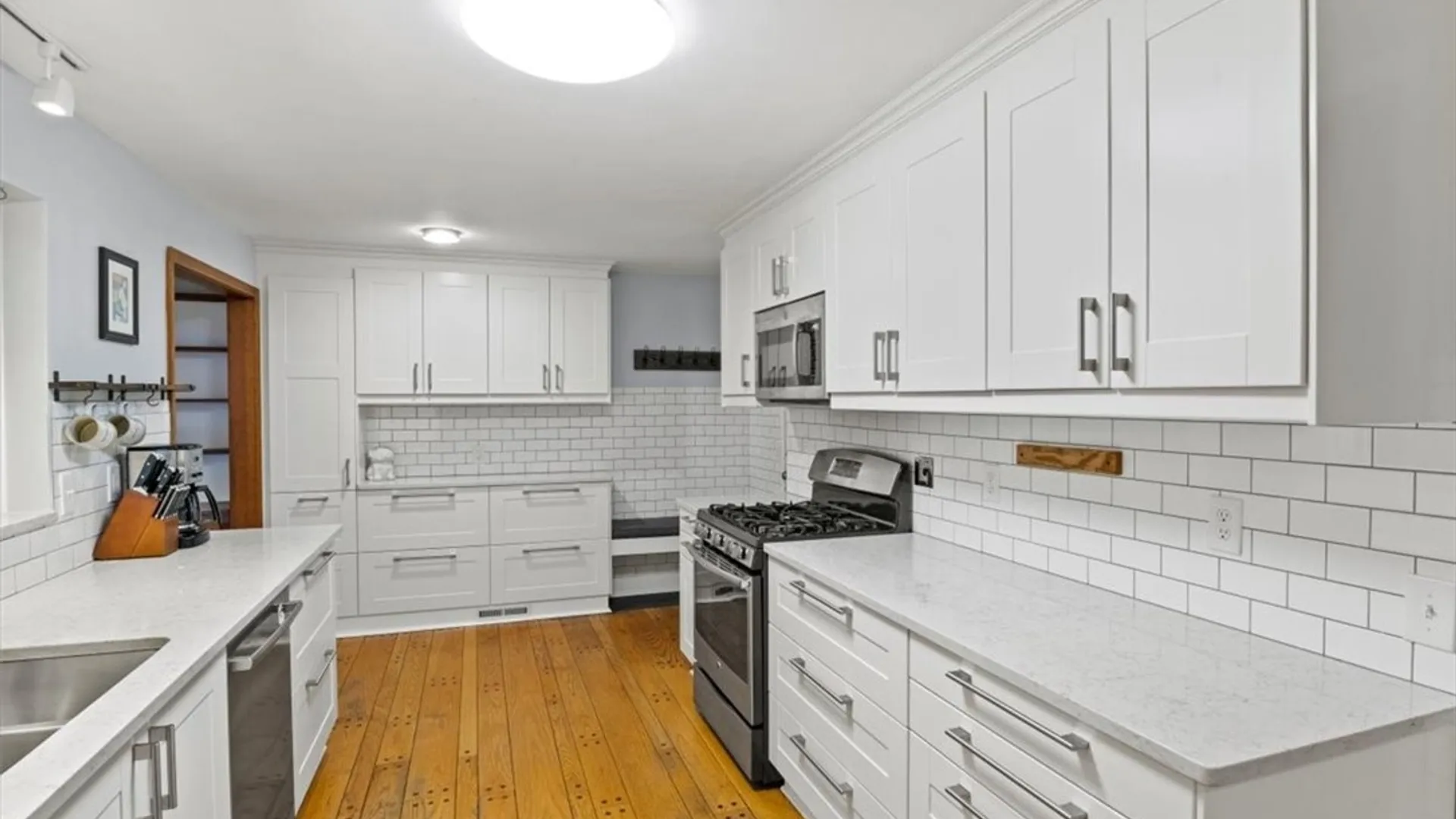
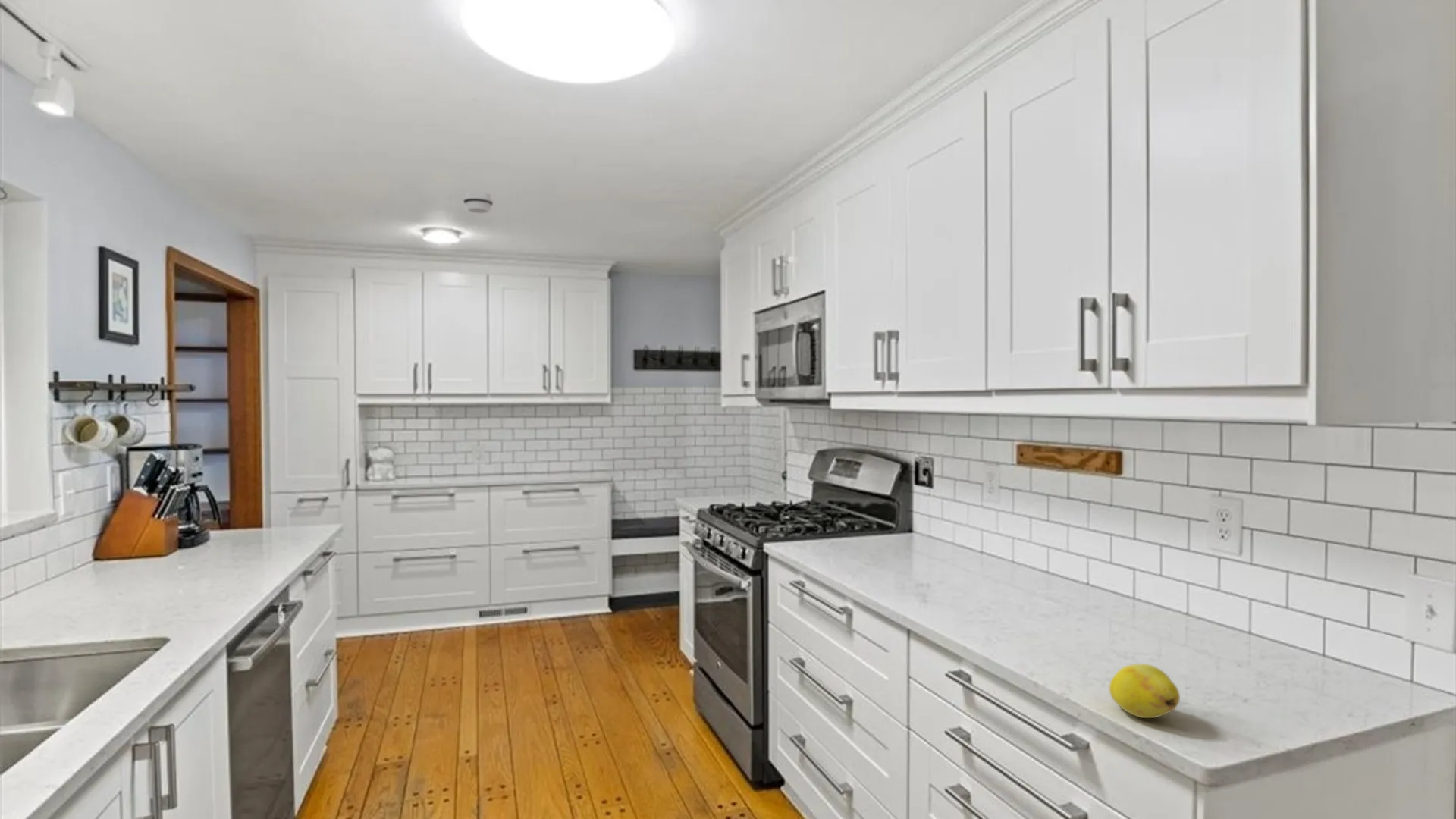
+ smoke detector [463,190,494,214]
+ fruit [1109,664,1181,719]
